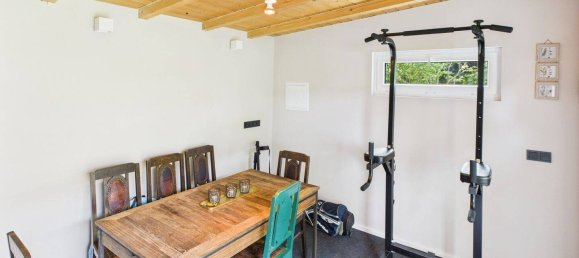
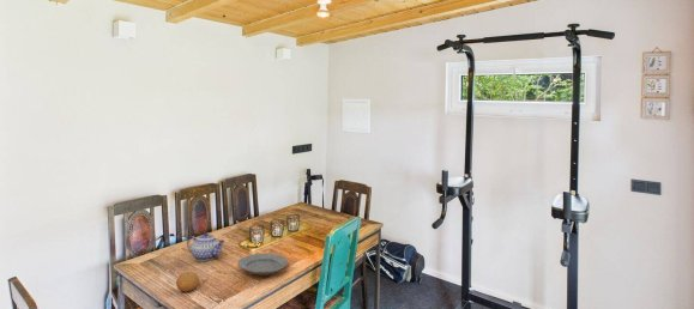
+ plate [236,253,289,277]
+ fruit [175,271,200,293]
+ teapot [186,231,225,262]
